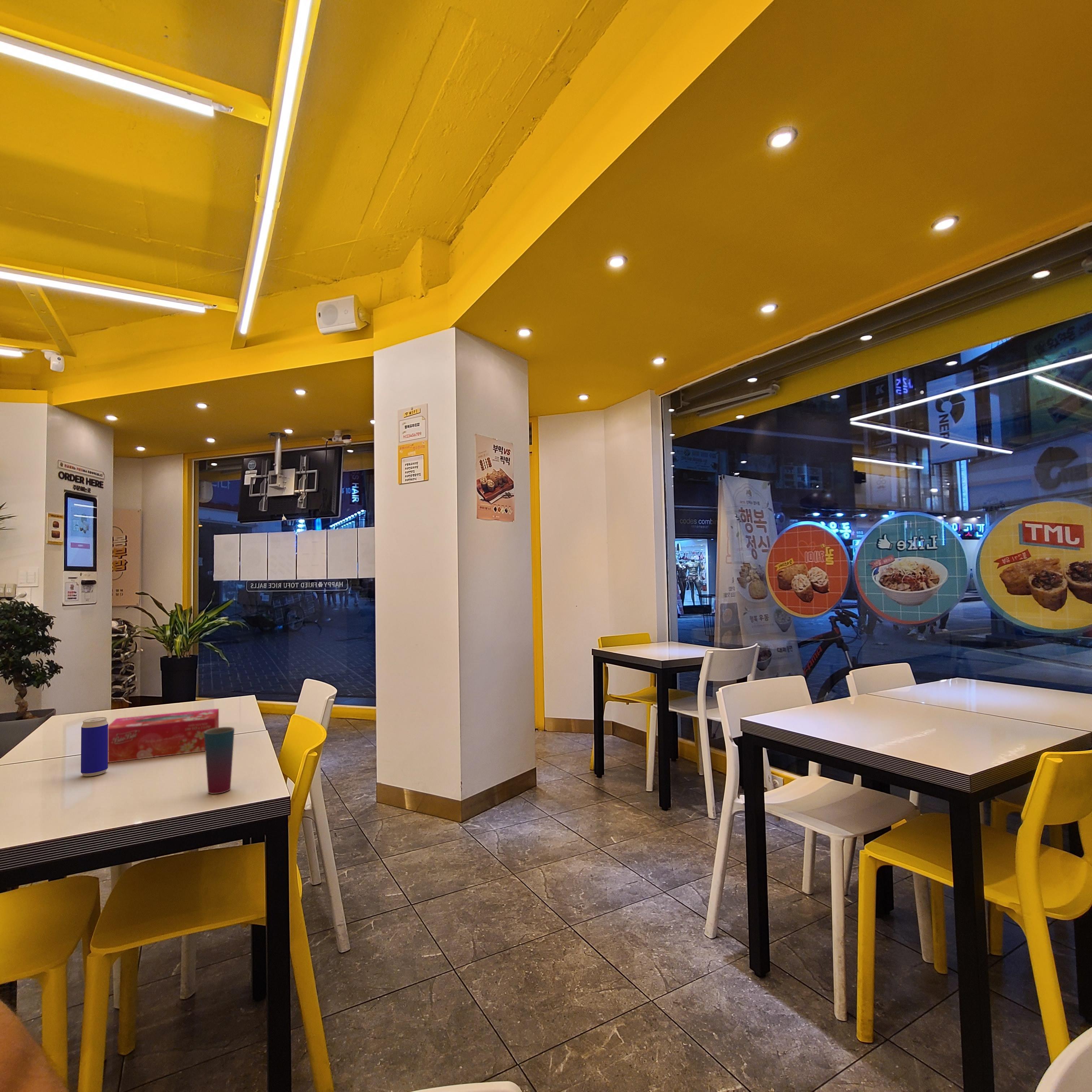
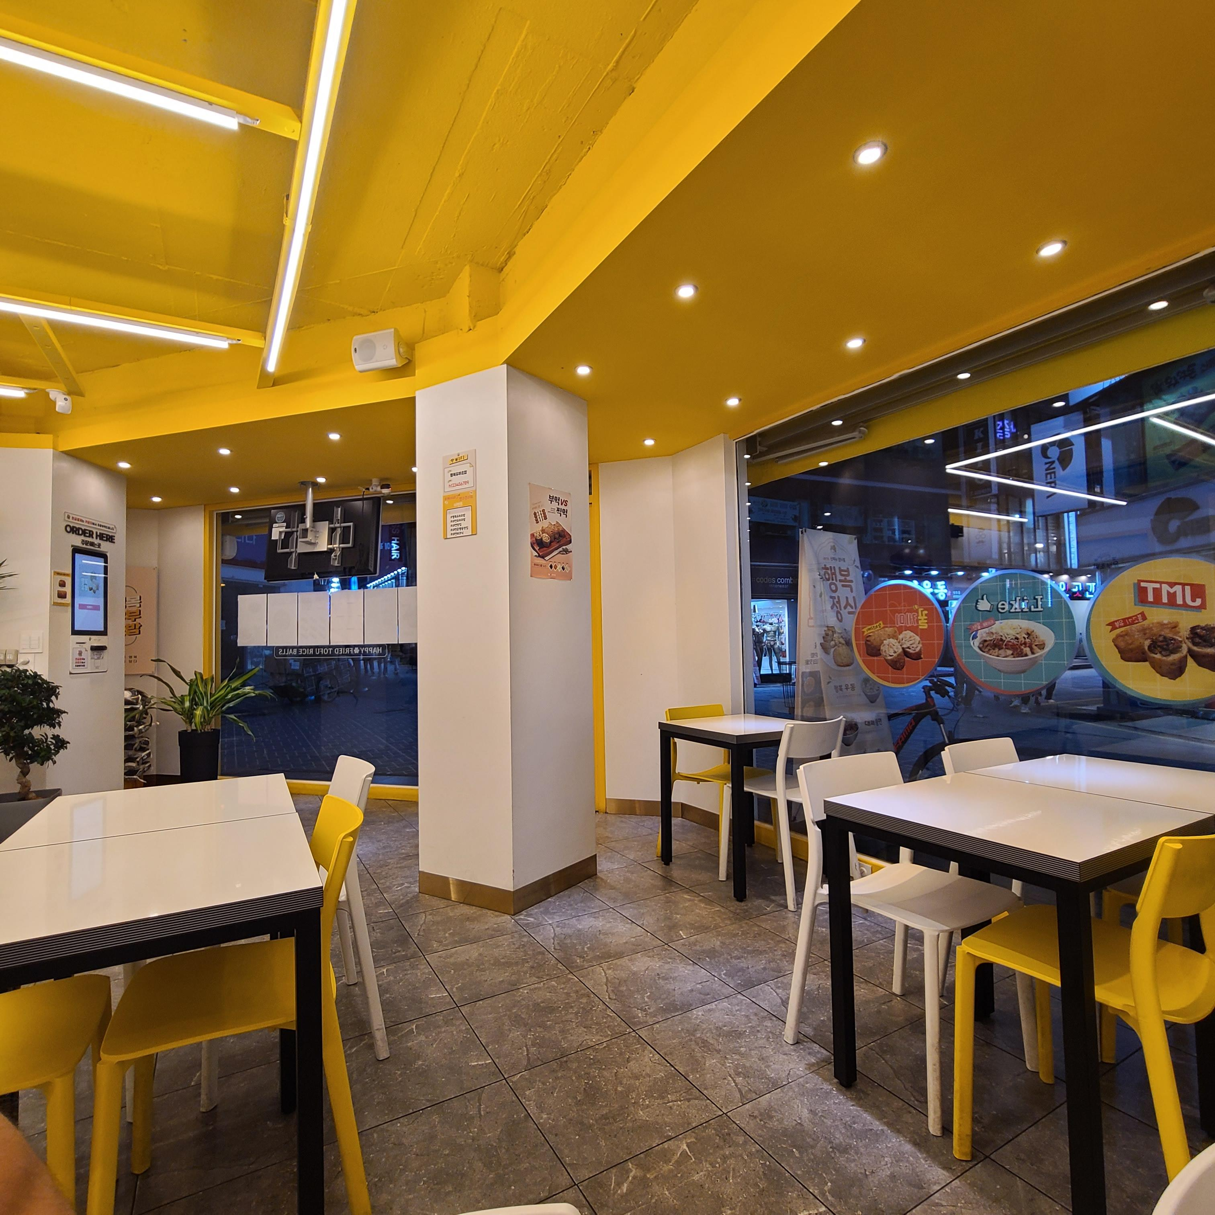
- beverage can [81,717,109,777]
- cup [204,727,235,794]
- tissue box [108,708,219,763]
